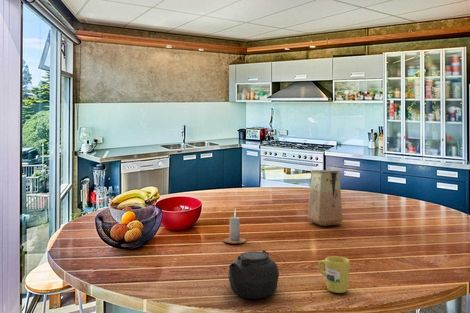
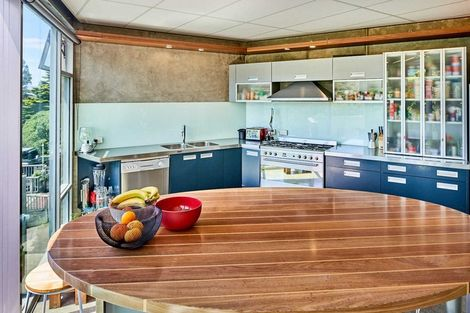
- vase [306,169,343,227]
- candle [222,209,247,244]
- mug [317,255,351,294]
- teapot [227,249,281,300]
